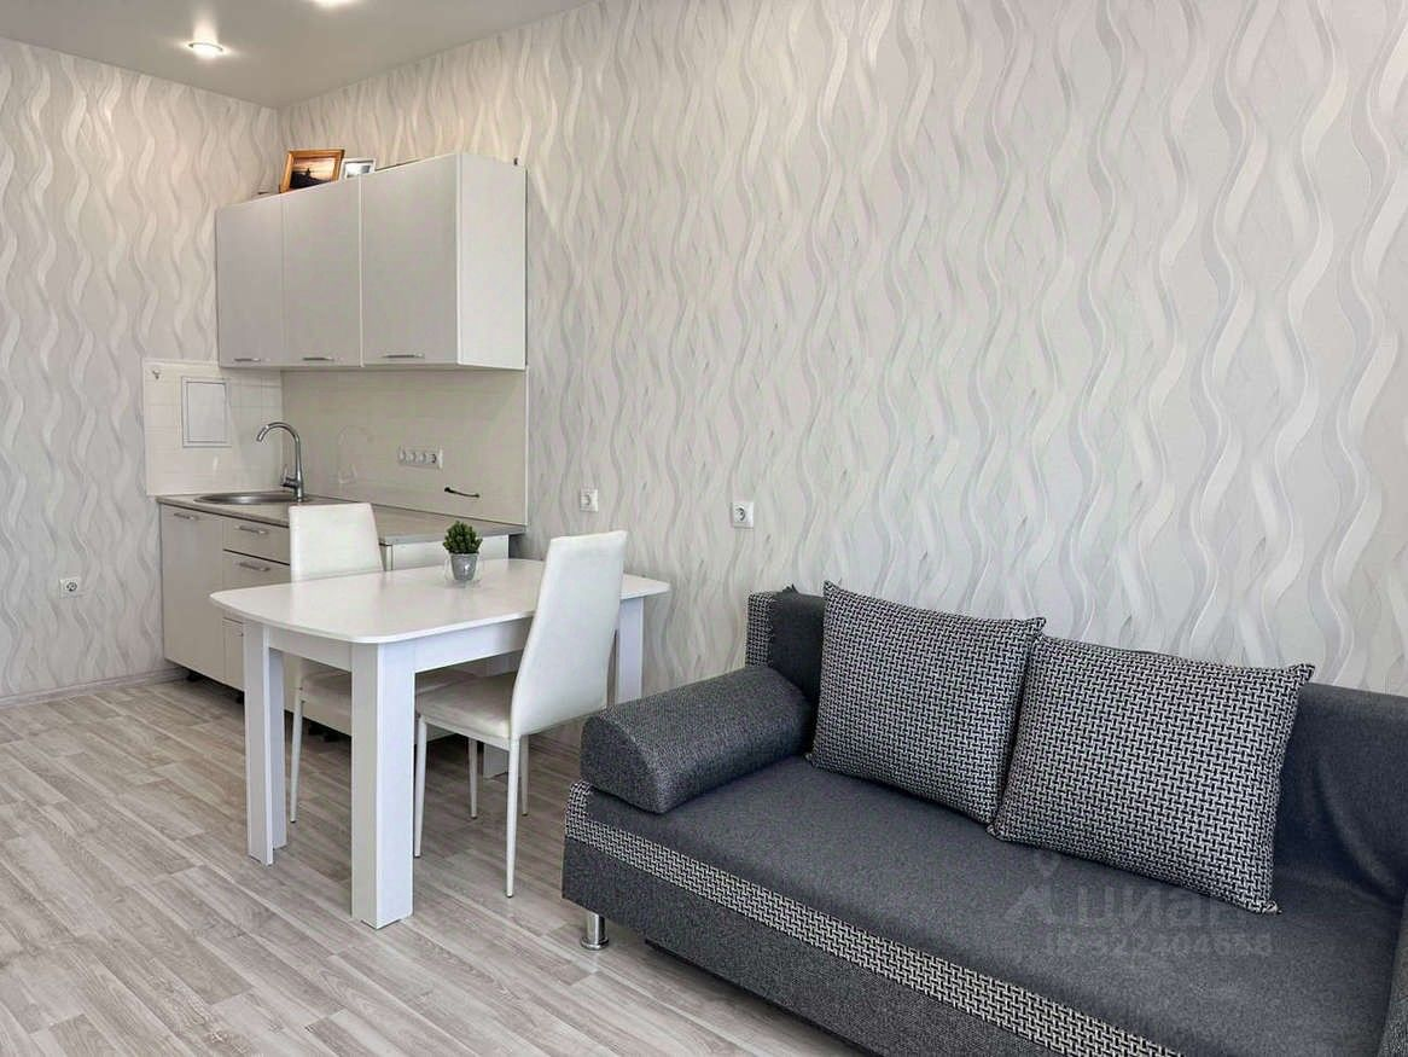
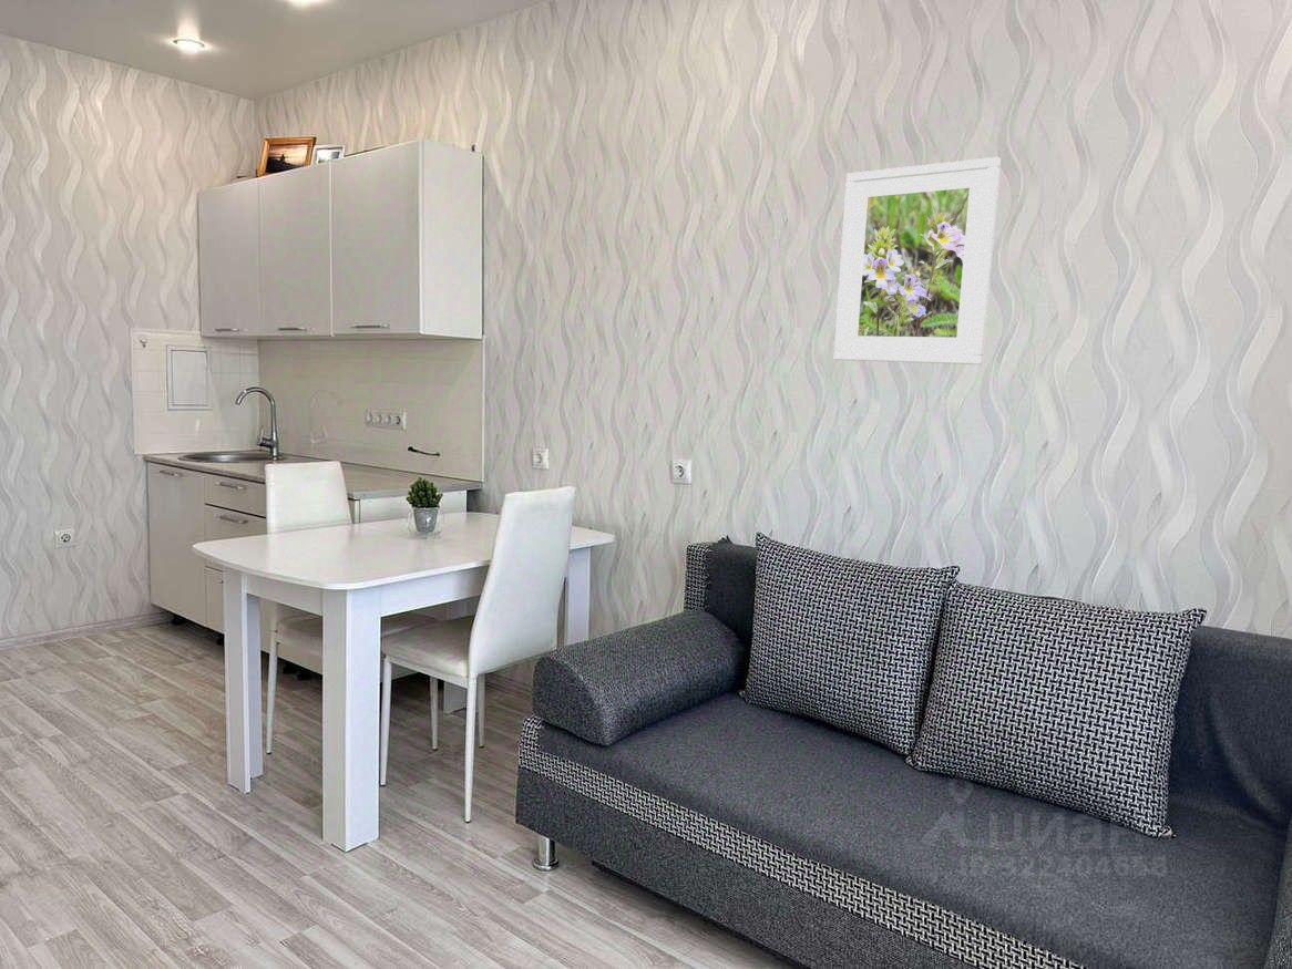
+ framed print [833,156,1002,365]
